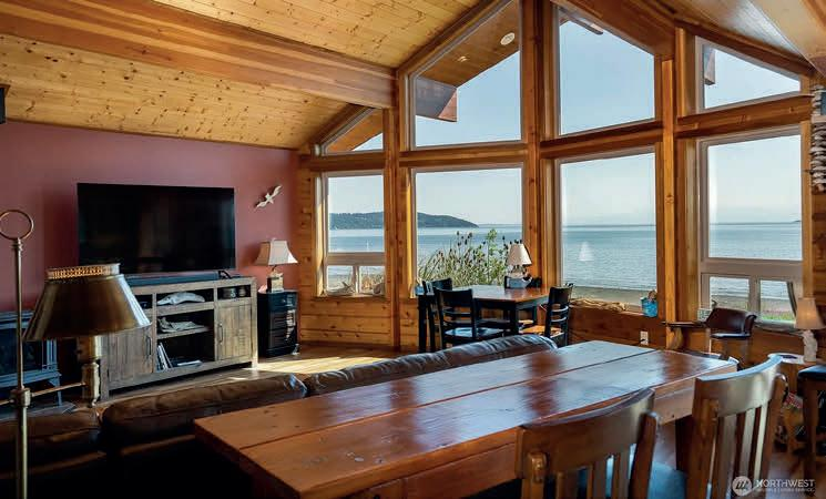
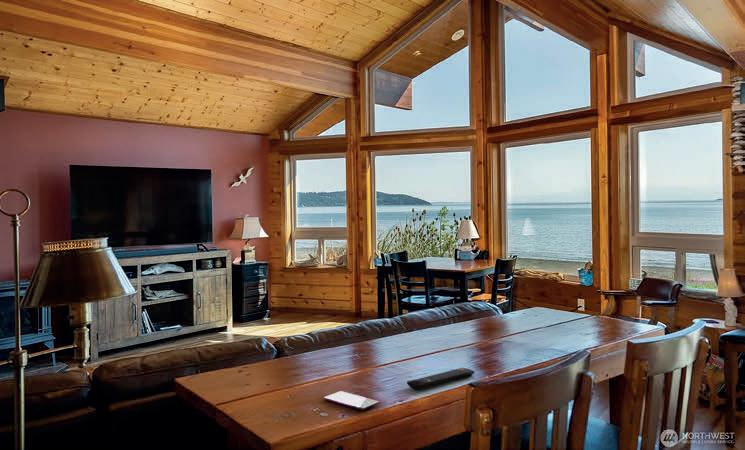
+ remote control [406,367,475,390]
+ smartphone [323,390,381,411]
